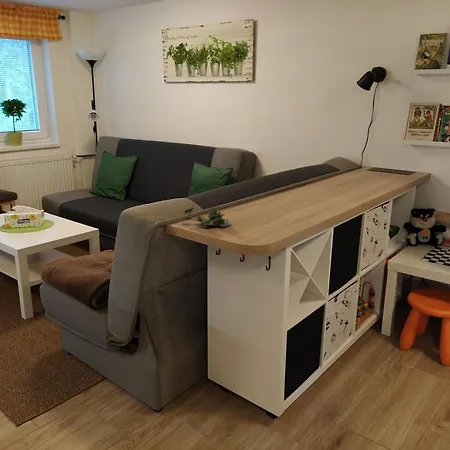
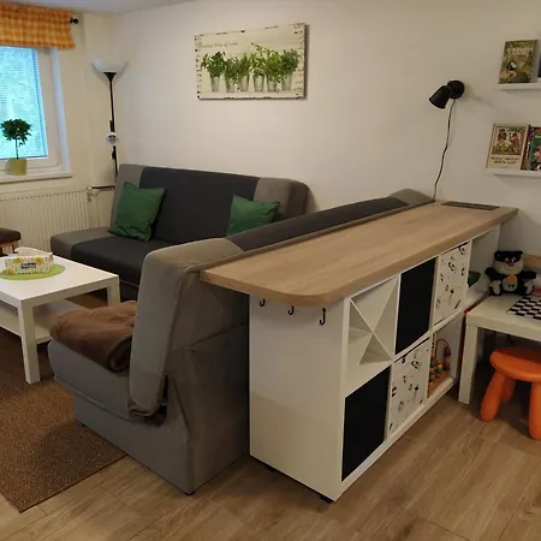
- succulent plant [182,204,232,228]
